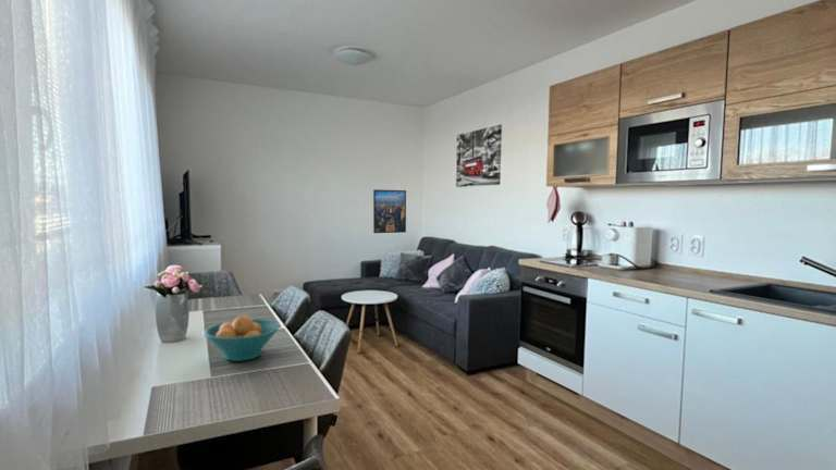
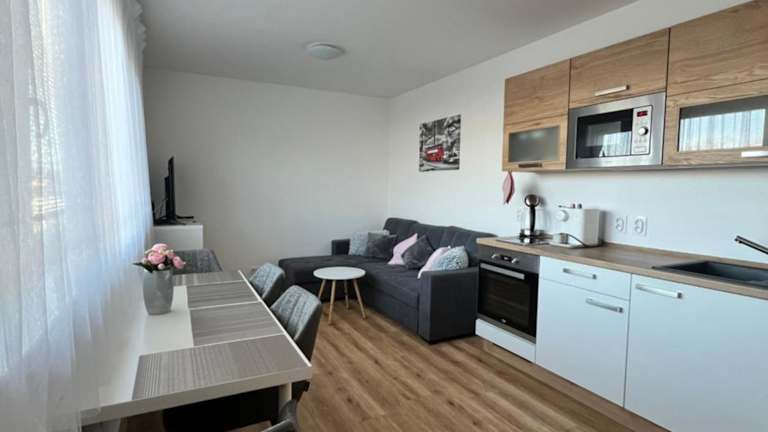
- fruit bowl [202,314,281,362]
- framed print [372,188,407,234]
